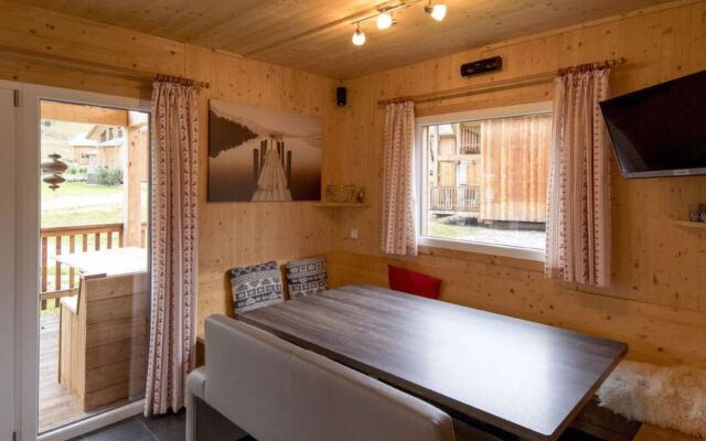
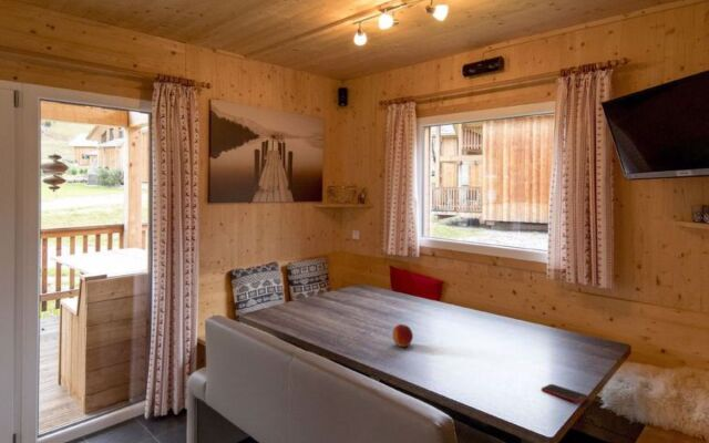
+ cell phone [541,383,589,404]
+ apple [391,323,414,348]
